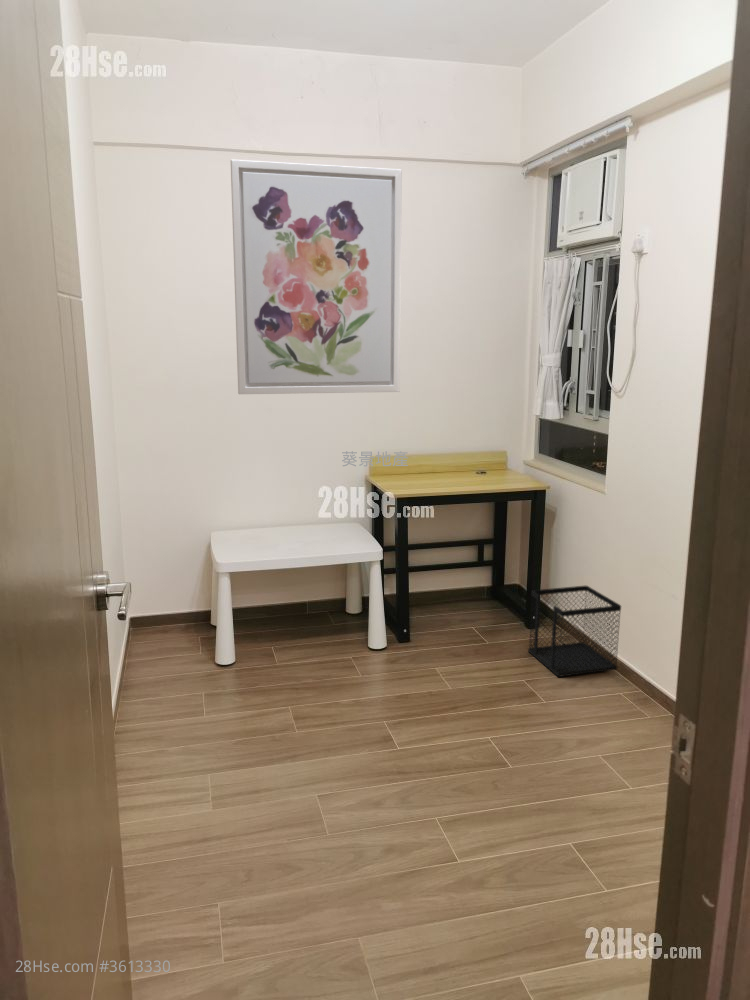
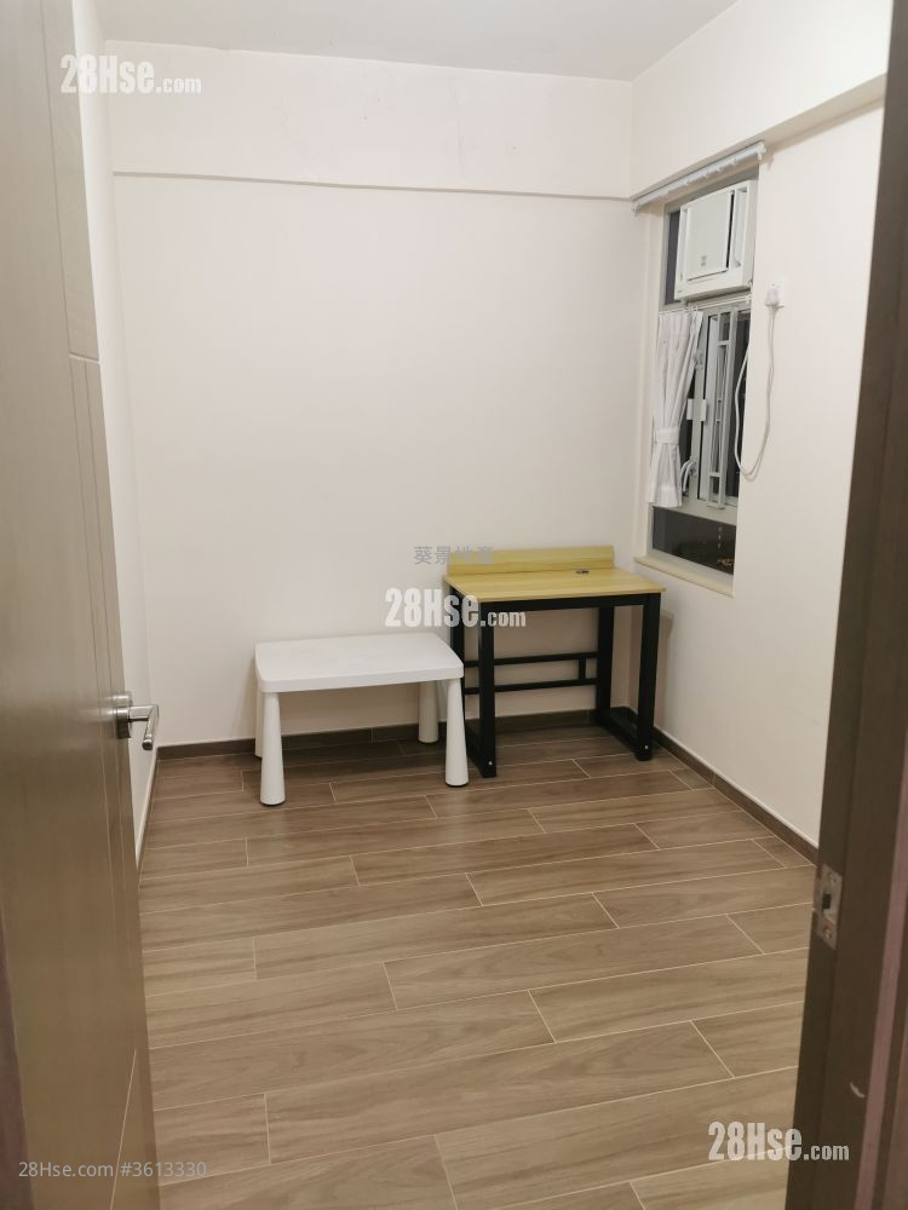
- wall art [230,158,403,395]
- wastebasket [527,585,622,678]
